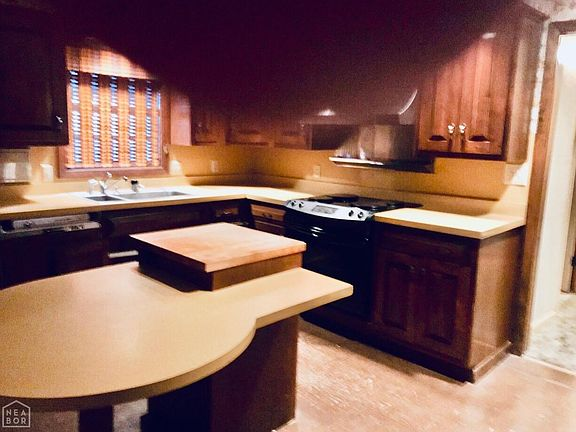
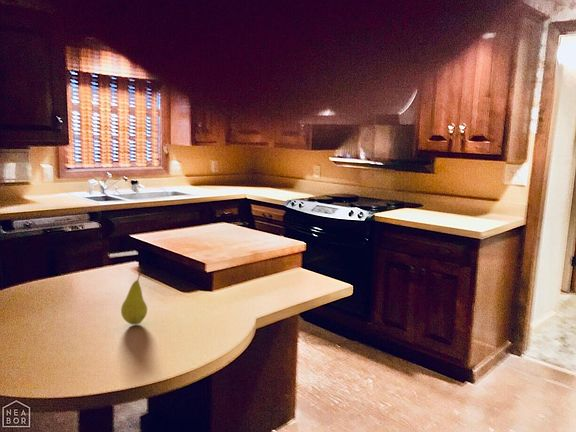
+ fruit [120,271,148,325]
